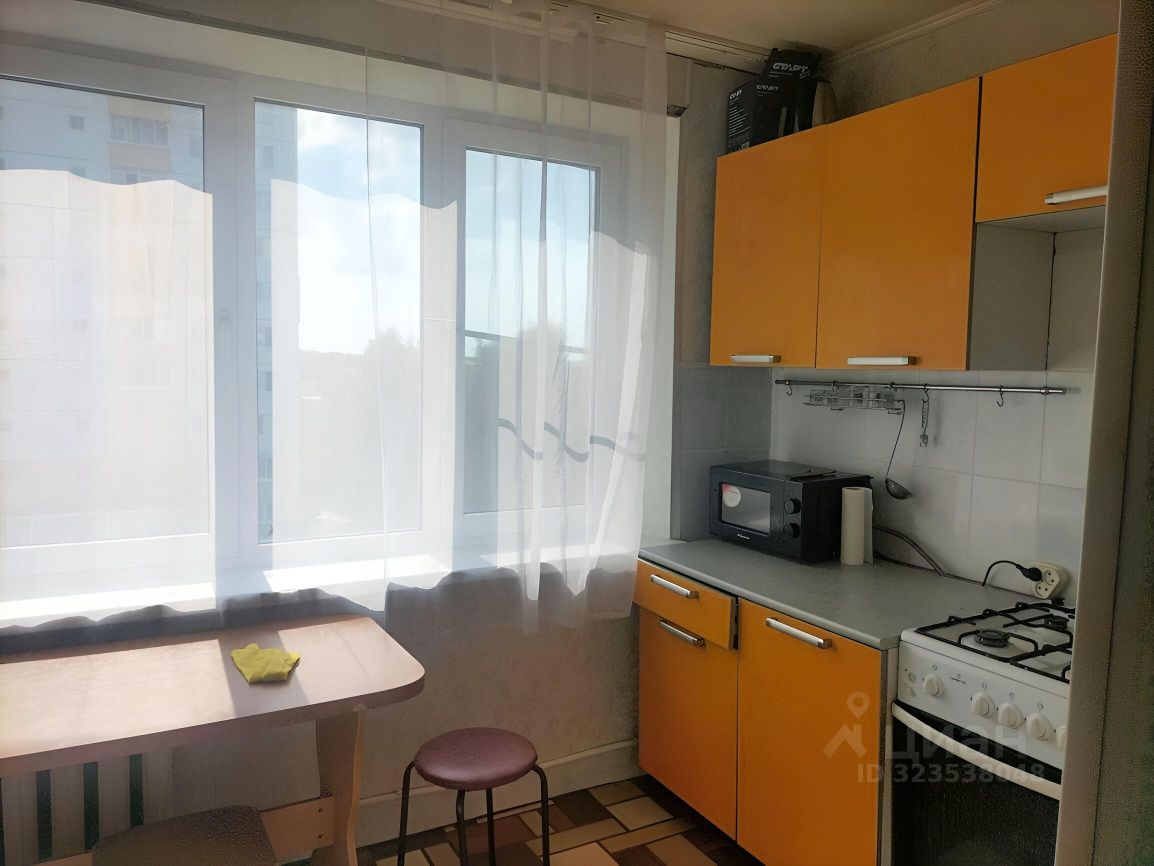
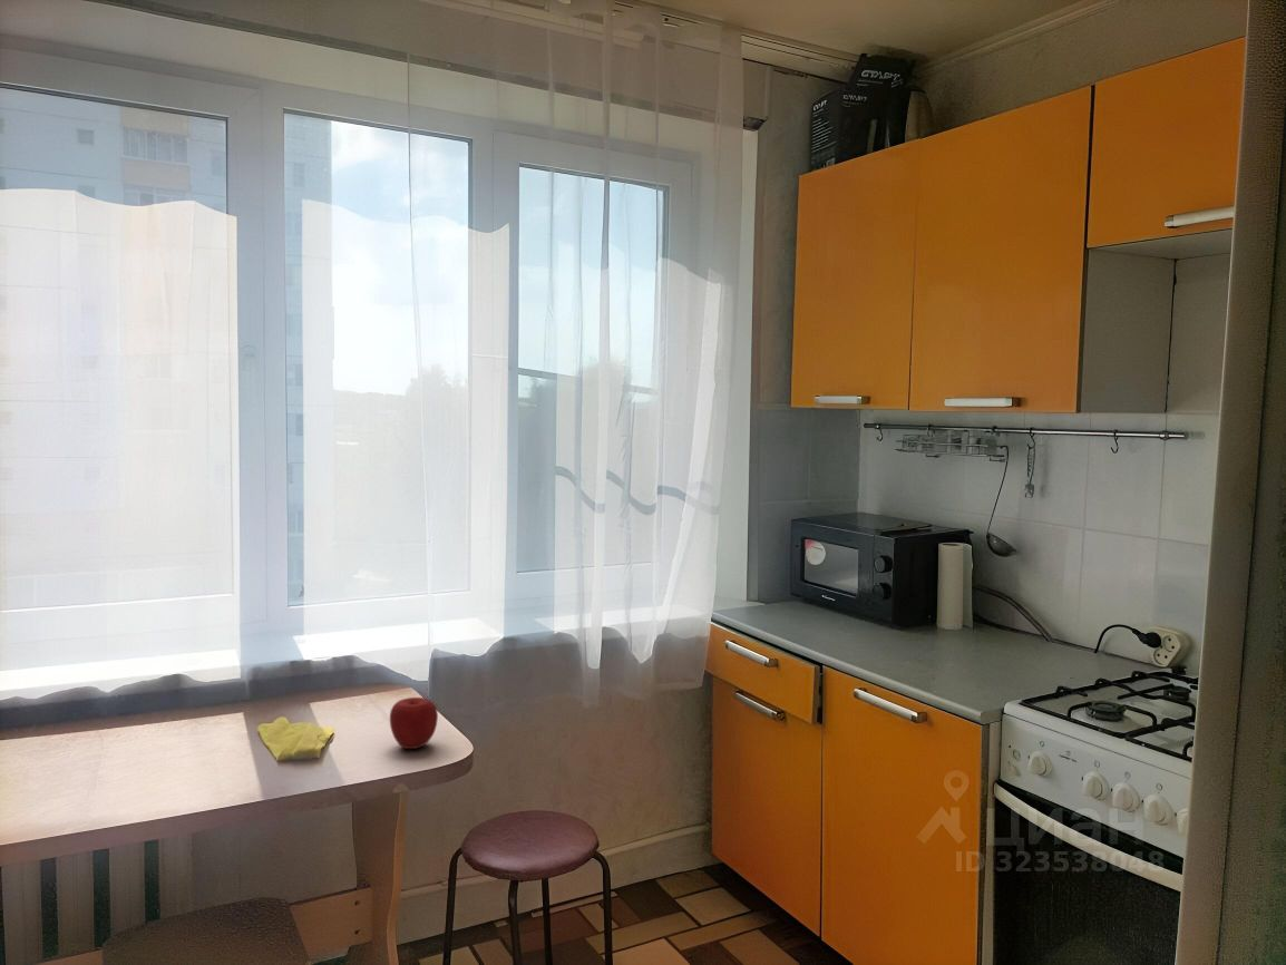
+ apple [389,696,439,750]
